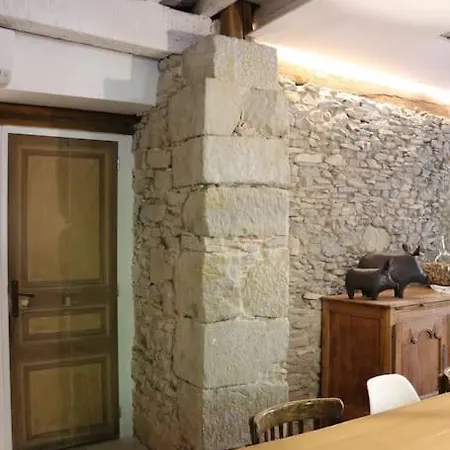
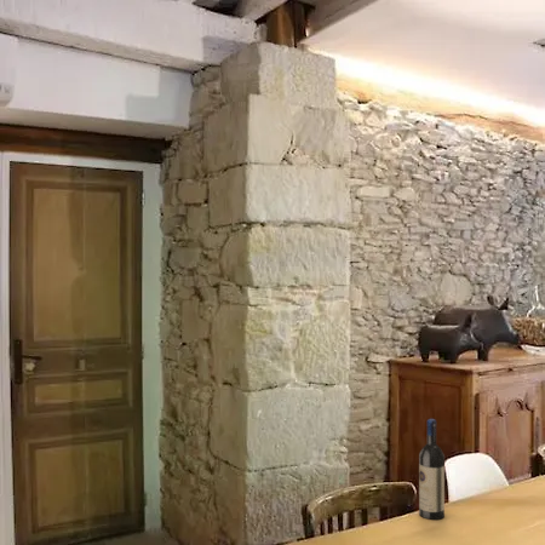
+ wine bottle [418,418,446,521]
